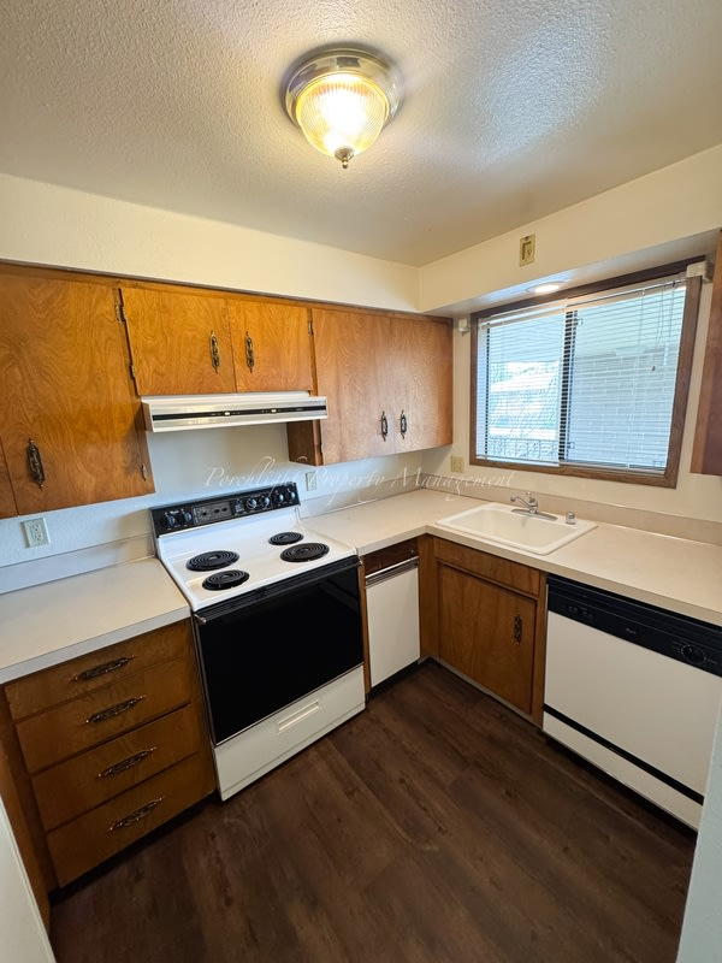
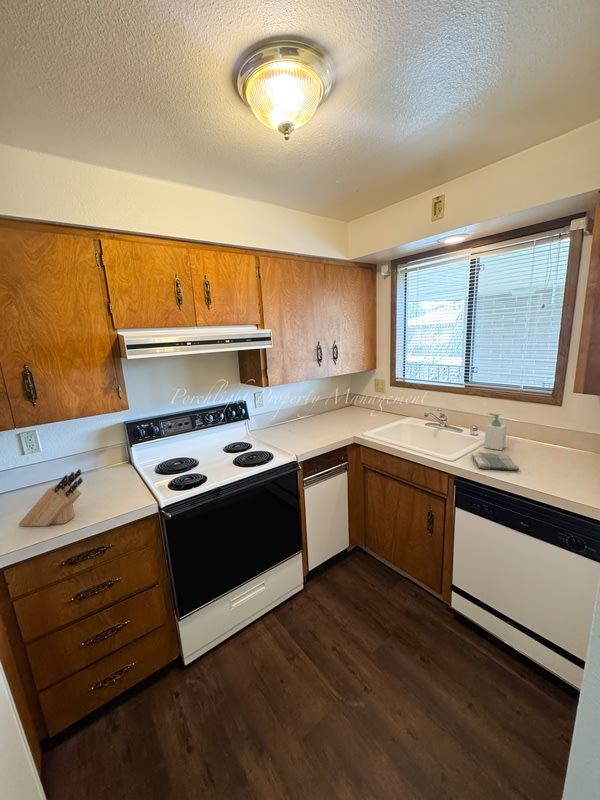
+ dish towel [471,451,520,471]
+ soap bottle [483,412,508,451]
+ knife block [17,468,84,527]
